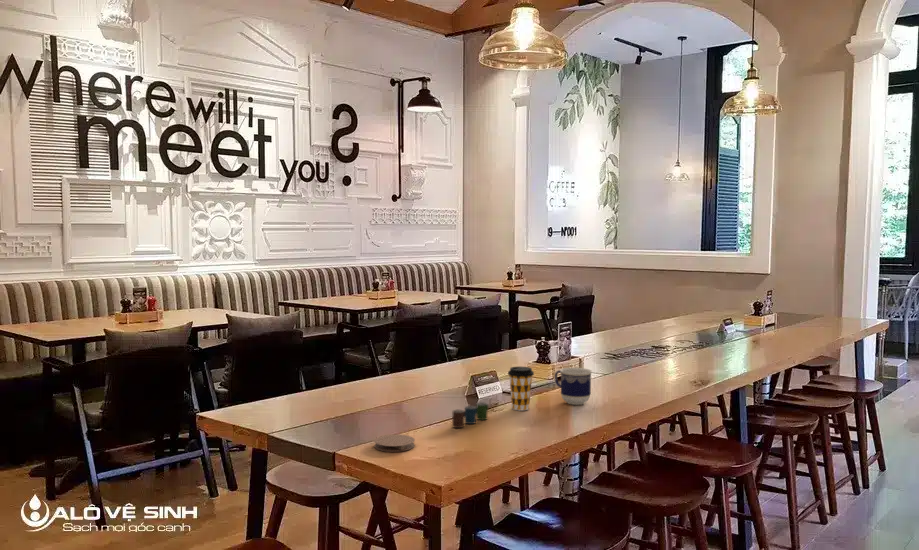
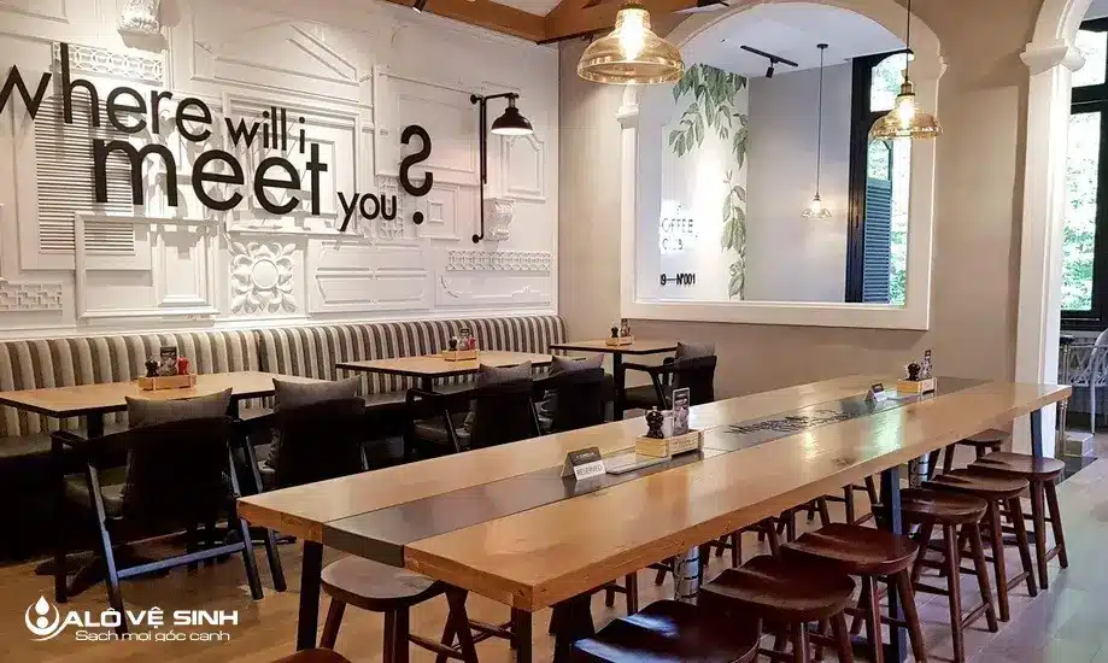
- coffee cup [507,366,535,411]
- coaster [373,434,416,453]
- cup [451,402,489,429]
- cup [554,367,593,406]
